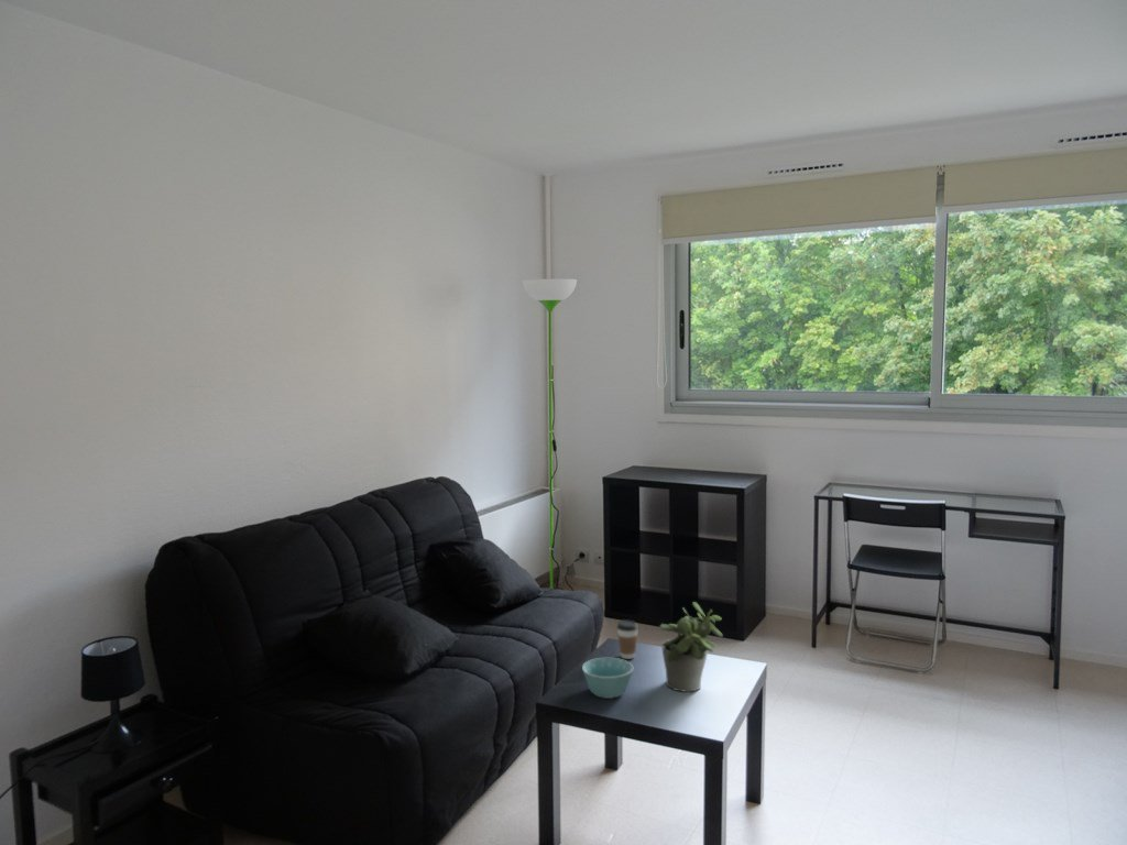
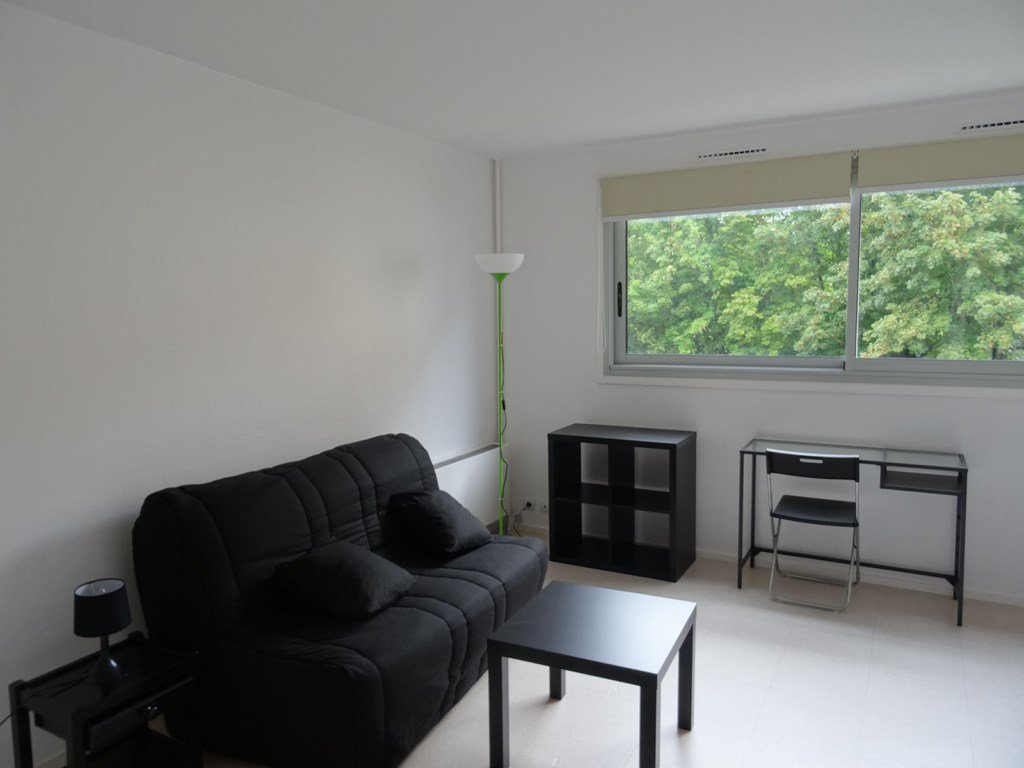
- coffee cup [615,619,639,660]
- bowl [581,657,634,700]
- potted plant [659,601,724,692]
